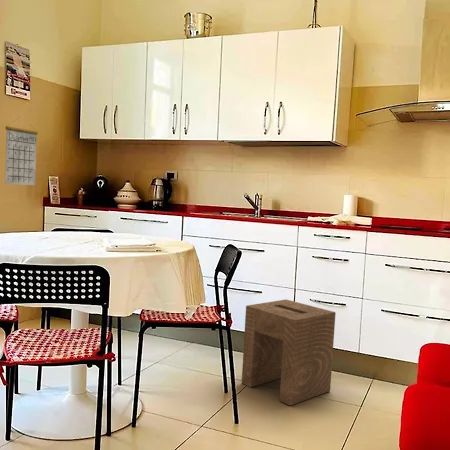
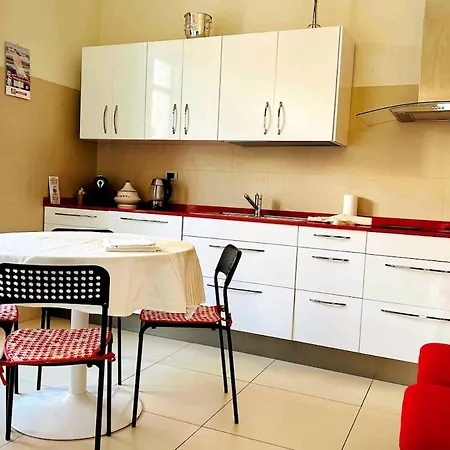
- calendar [4,117,39,186]
- stool [241,299,337,407]
